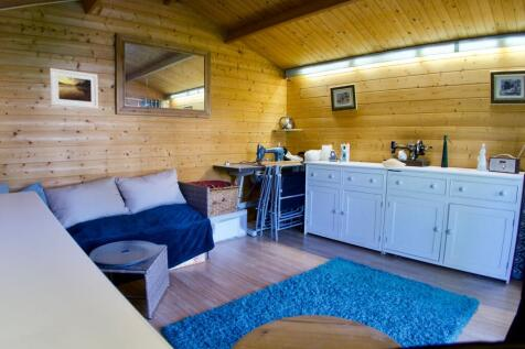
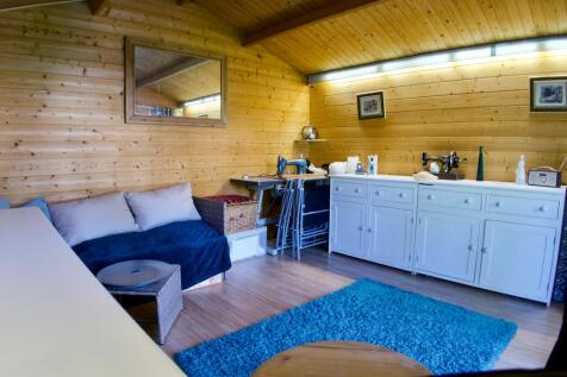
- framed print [49,67,99,110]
